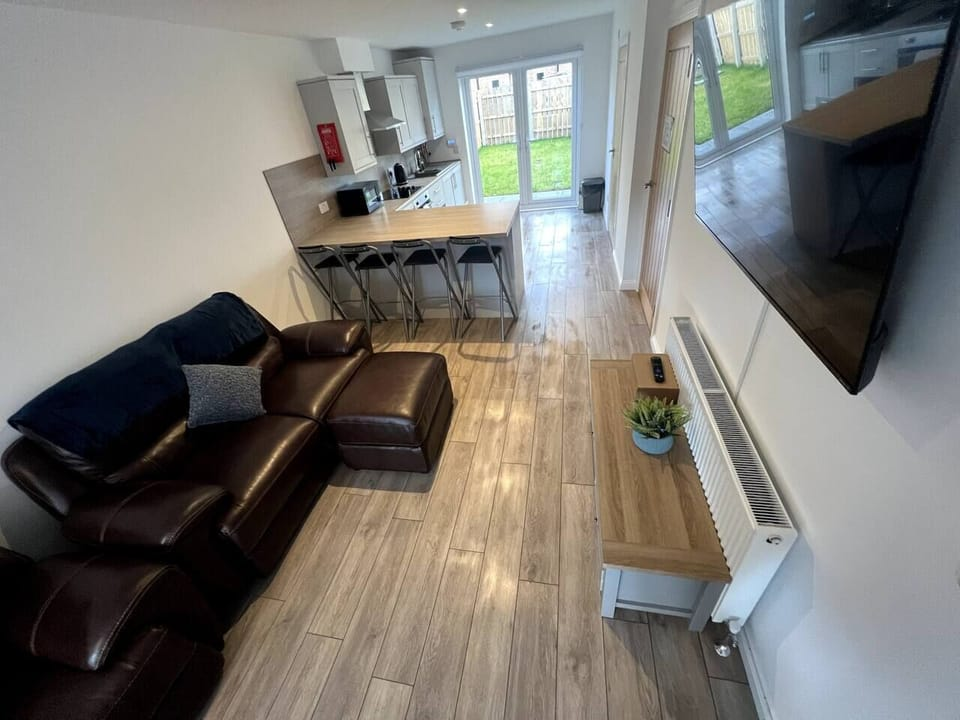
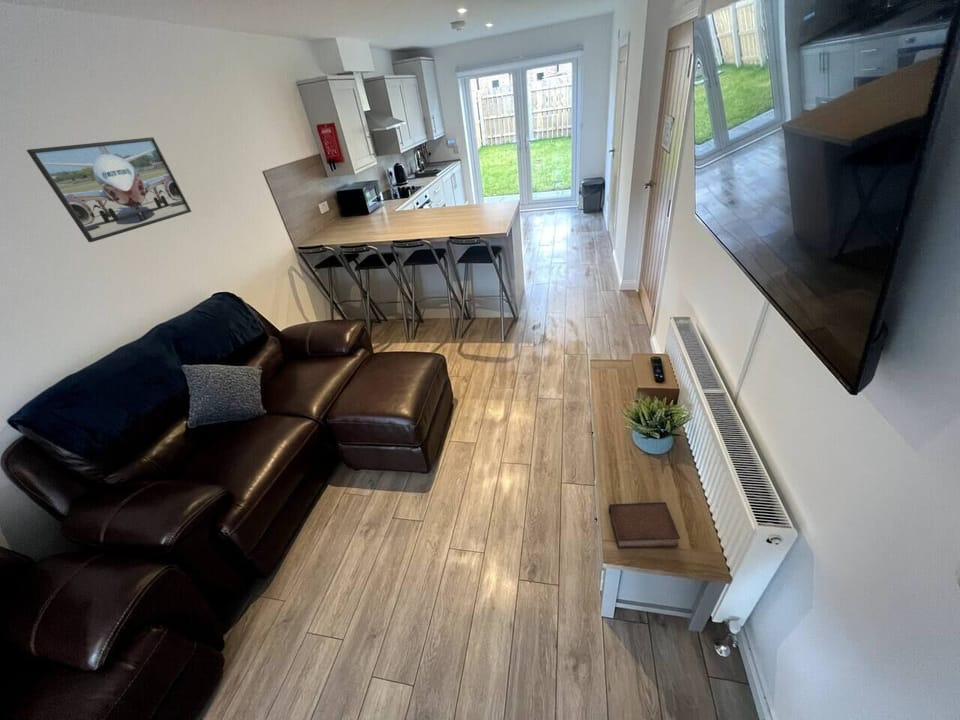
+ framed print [26,136,193,243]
+ book [608,501,681,549]
